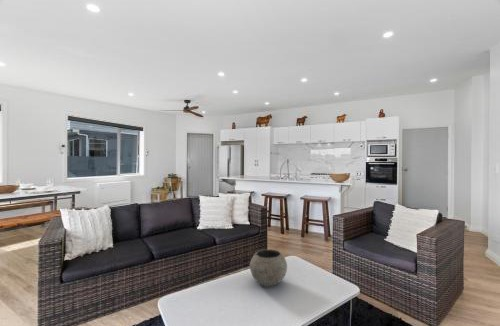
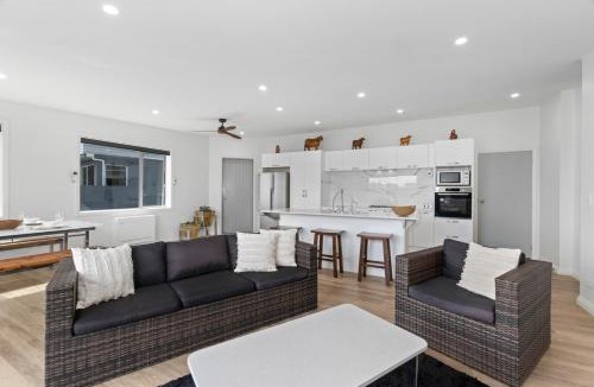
- bowl [249,248,288,287]
